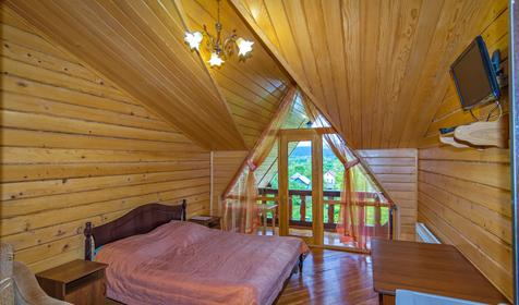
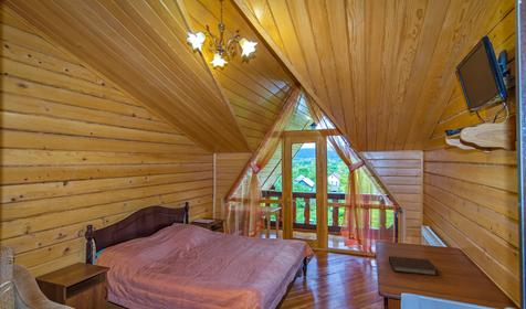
+ notebook [388,255,439,277]
